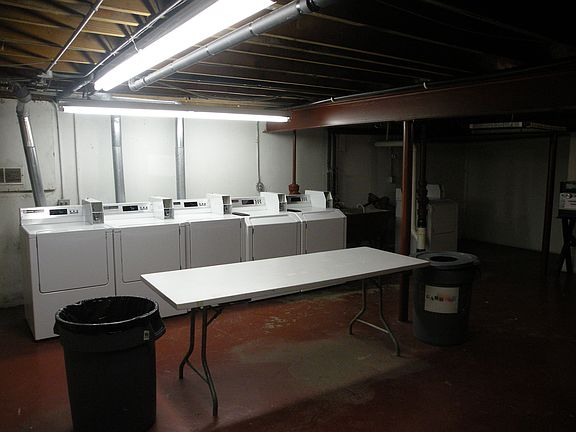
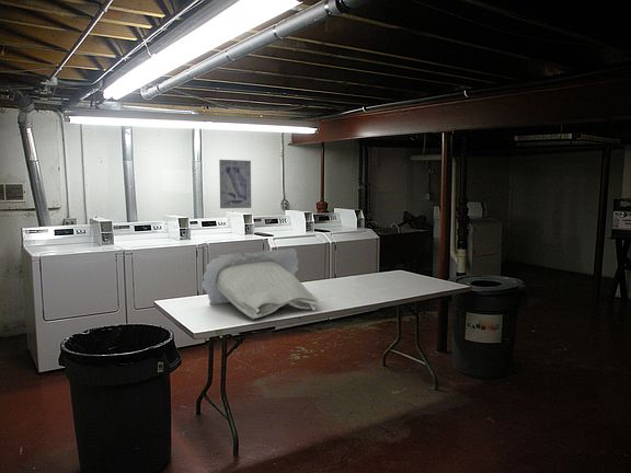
+ wall art [218,159,252,209]
+ towel [200,247,320,320]
